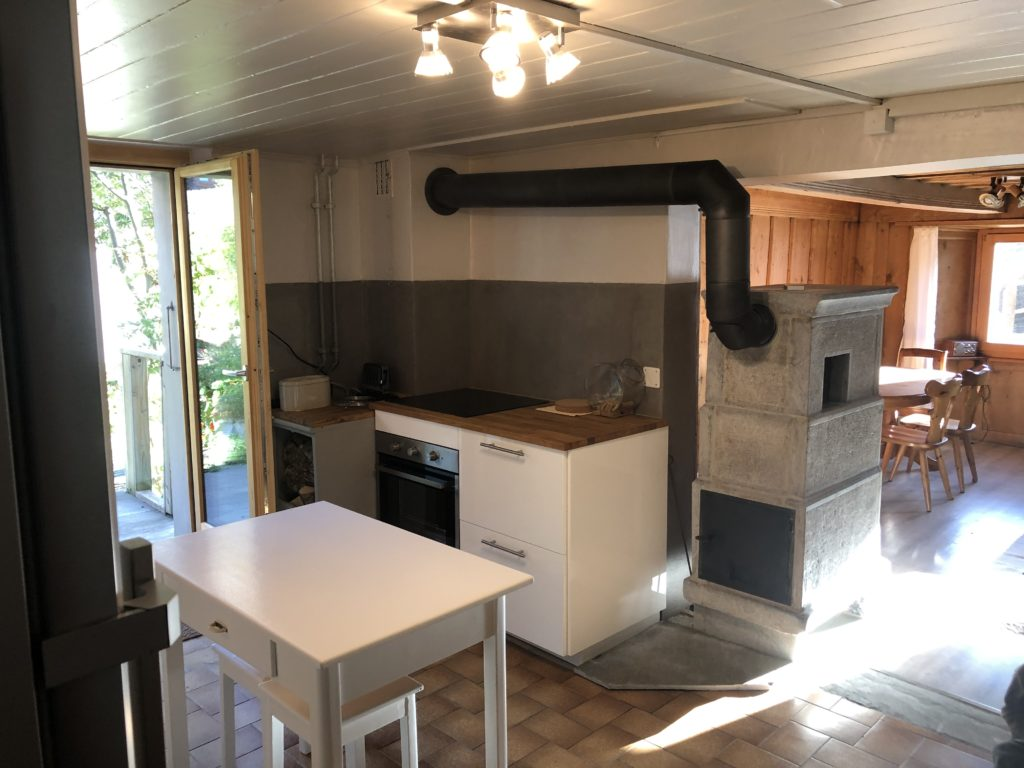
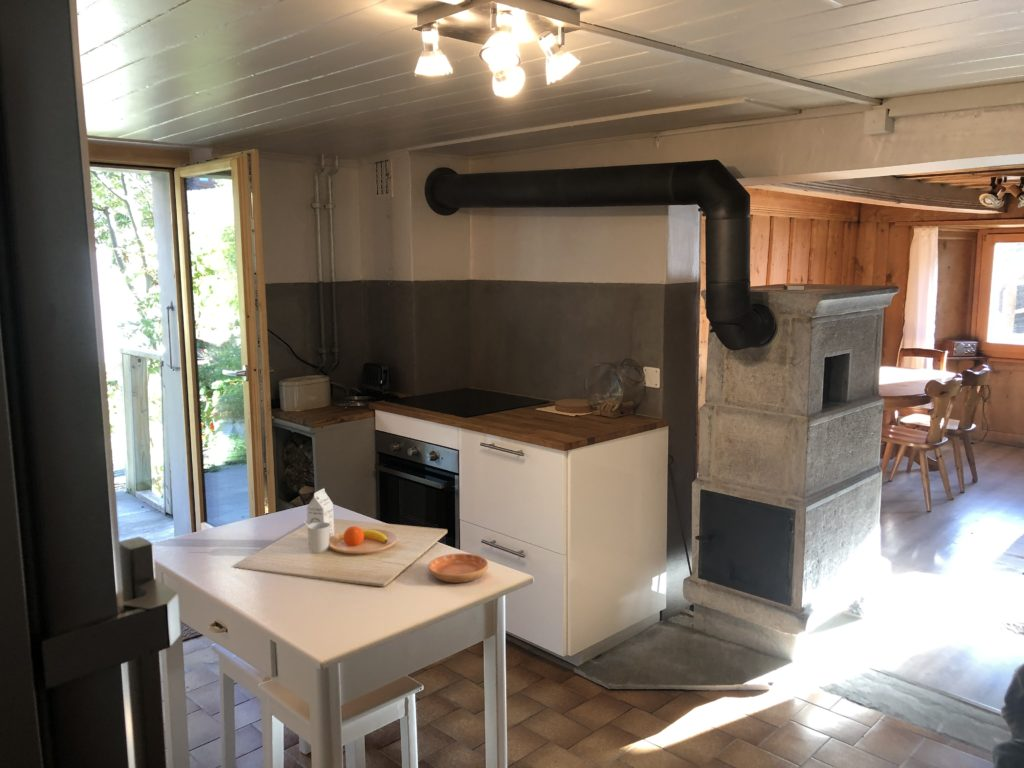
+ saucer [427,553,489,584]
+ cutting board [233,487,448,588]
